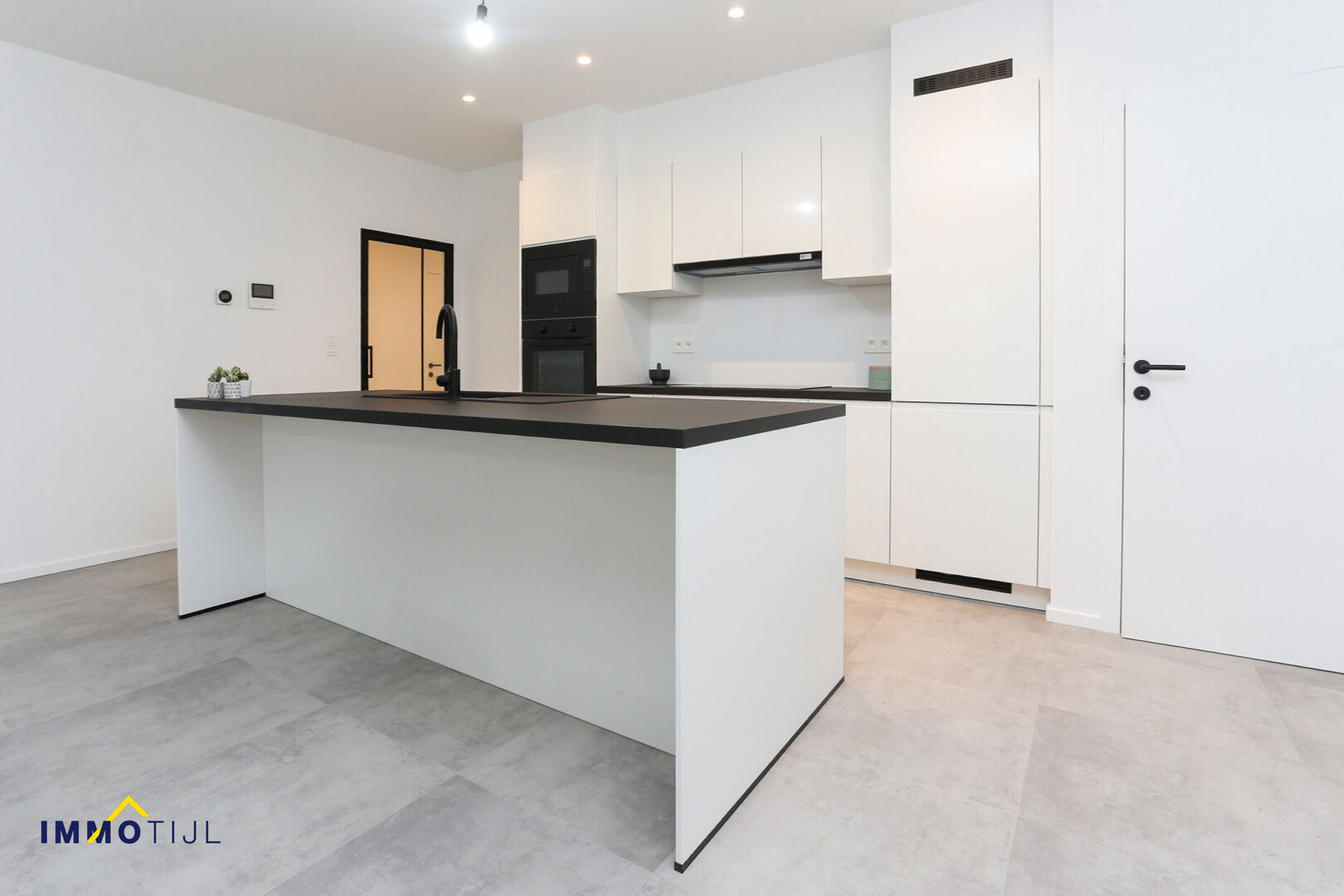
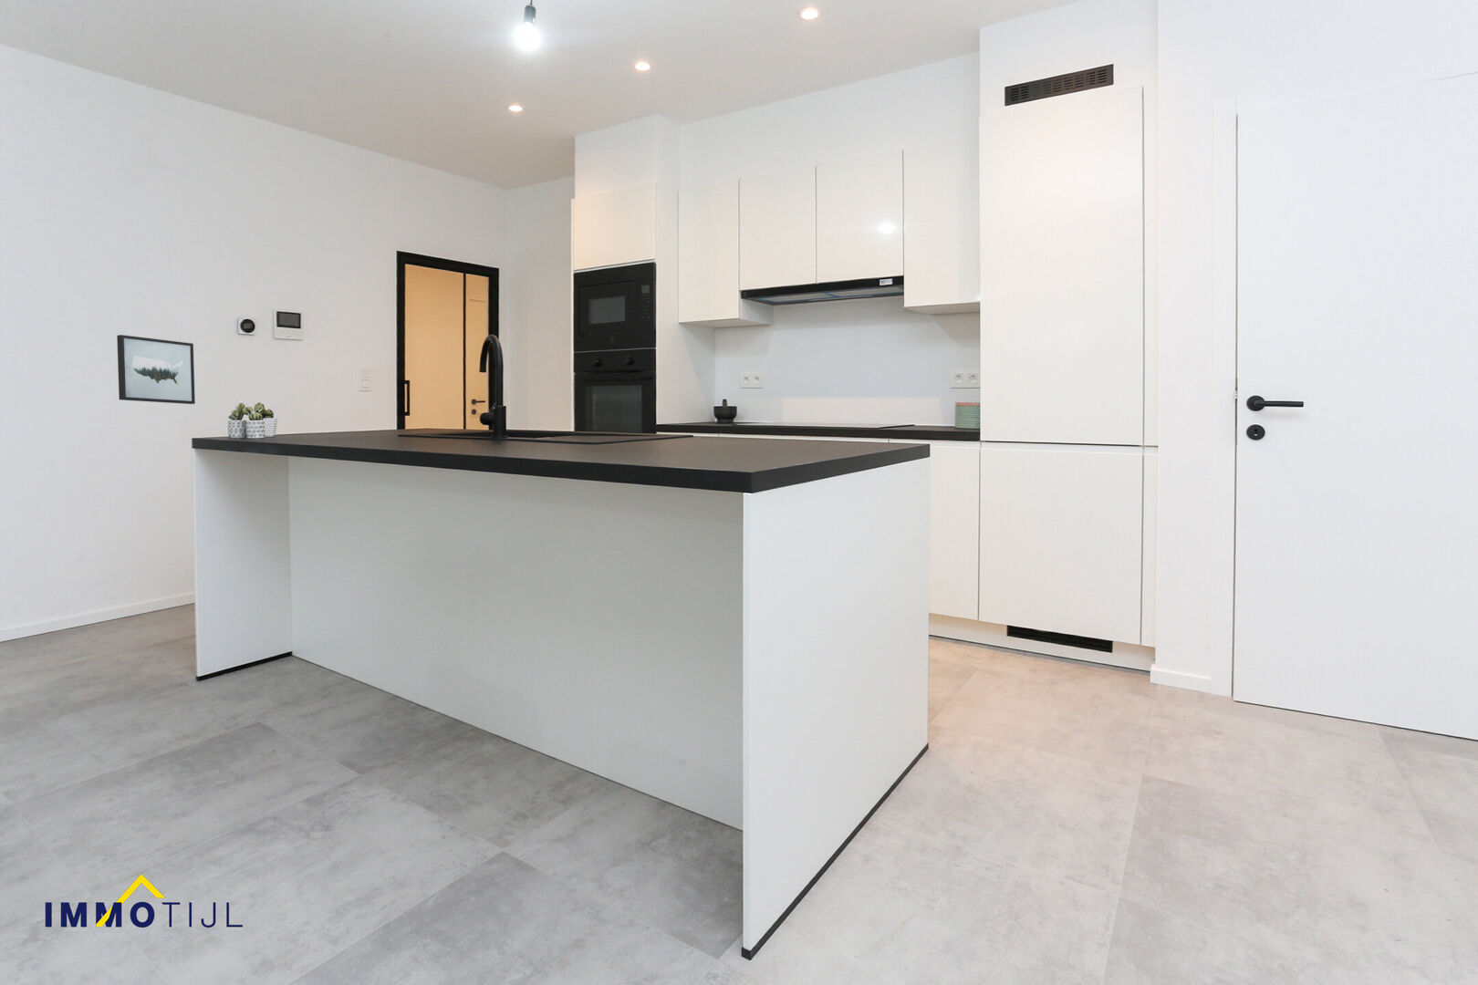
+ wall art [115,334,196,405]
